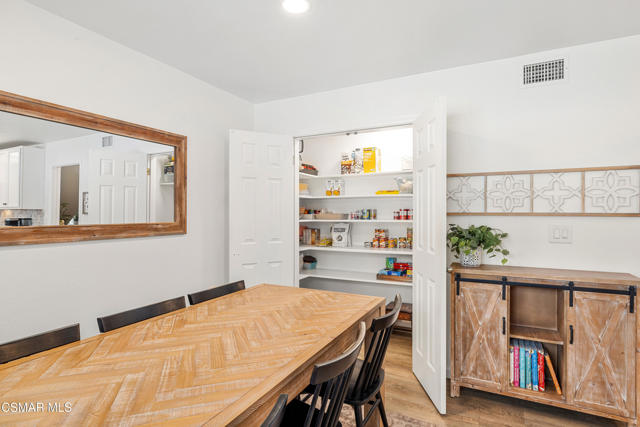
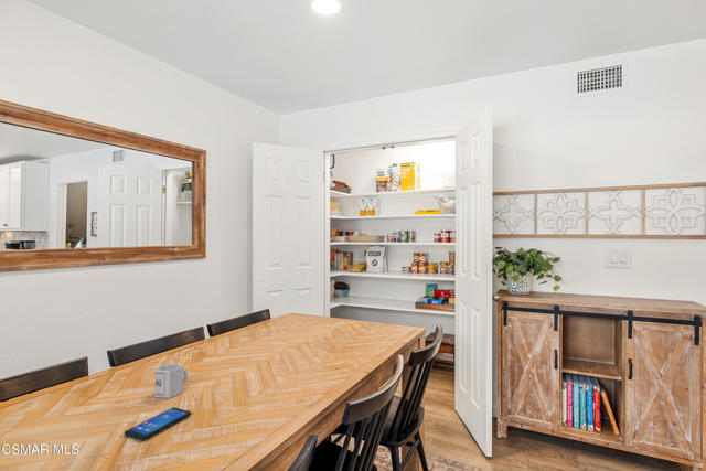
+ cup [154,362,189,399]
+ smartphone [124,406,192,441]
